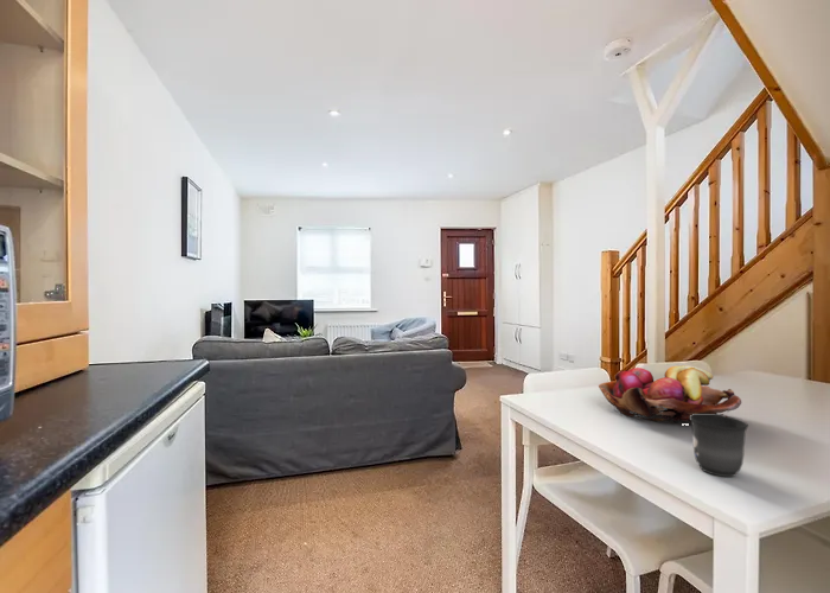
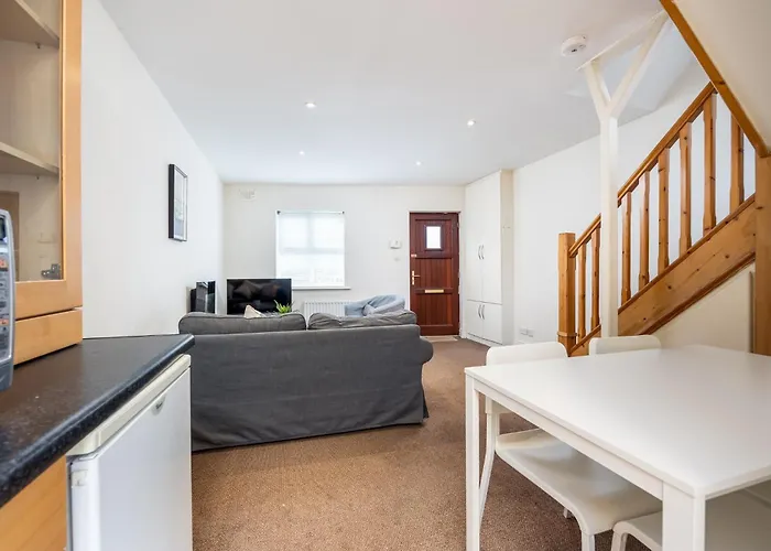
- mug [690,414,749,478]
- fruit basket [598,364,742,426]
